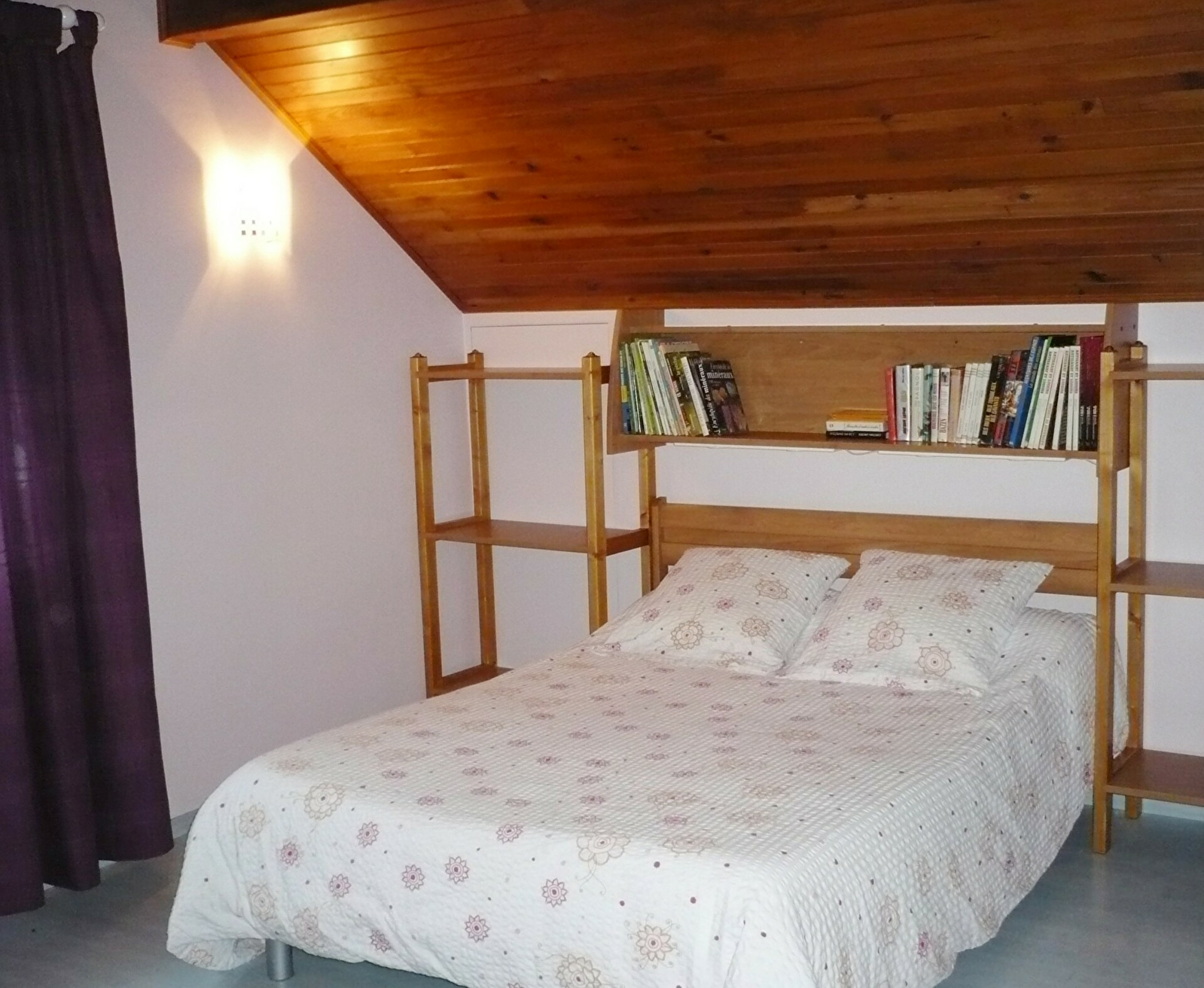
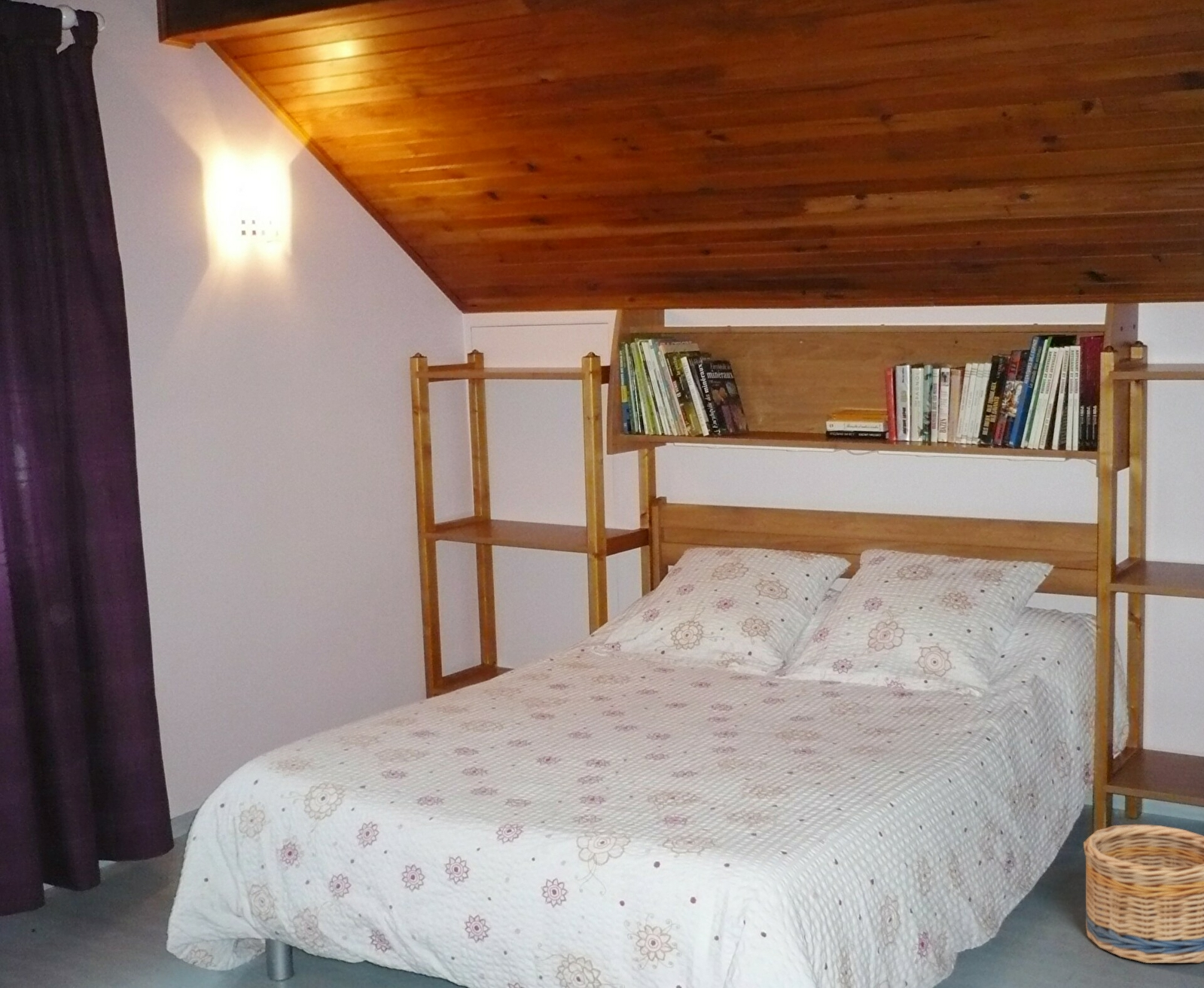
+ basket [1083,823,1204,964]
